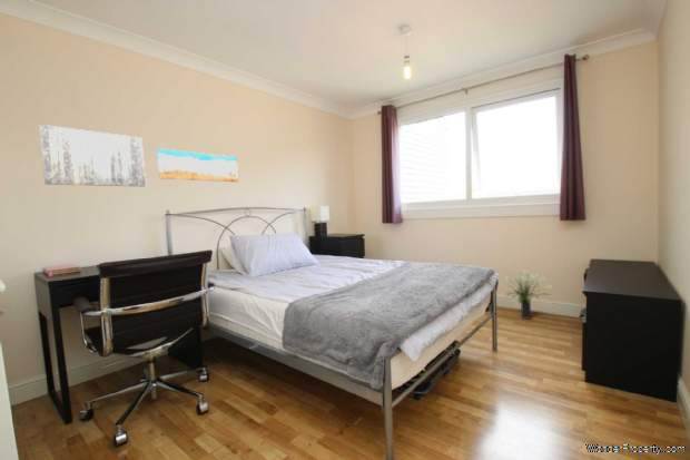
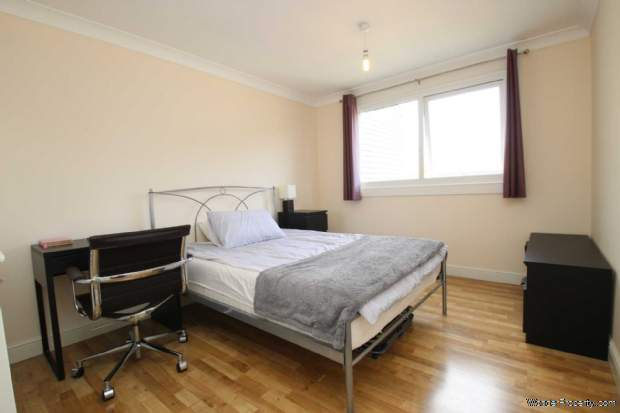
- wall art [156,147,239,183]
- wall art [38,124,147,187]
- potted plant [500,270,553,321]
